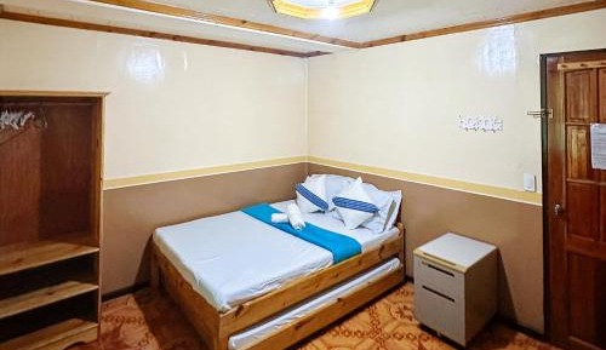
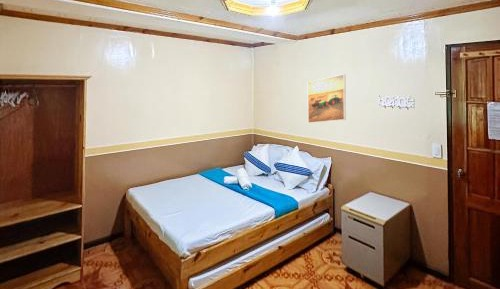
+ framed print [307,73,347,124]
